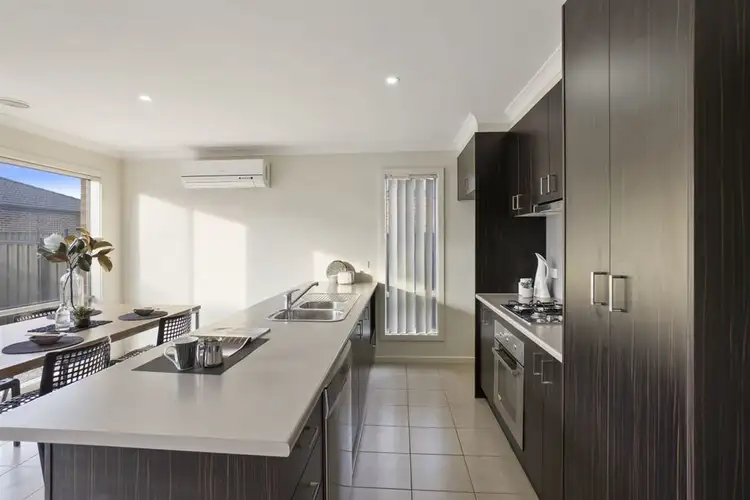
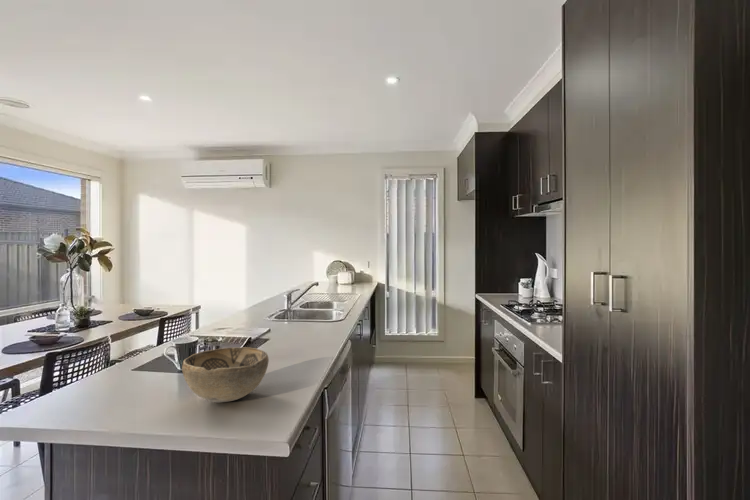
+ decorative bowl [181,346,270,403]
